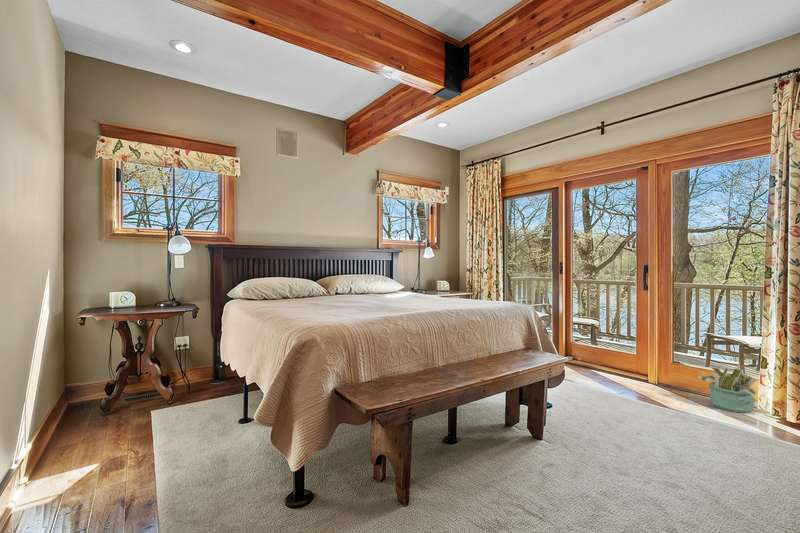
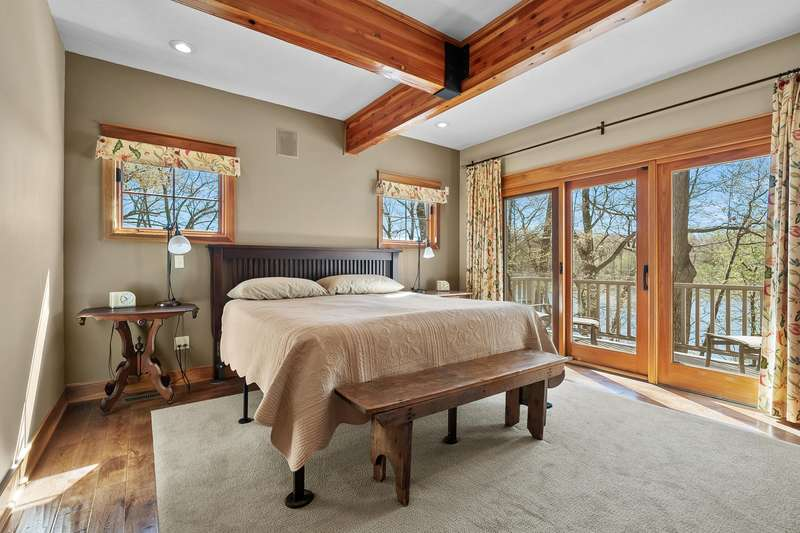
- decorative plant [697,366,758,414]
